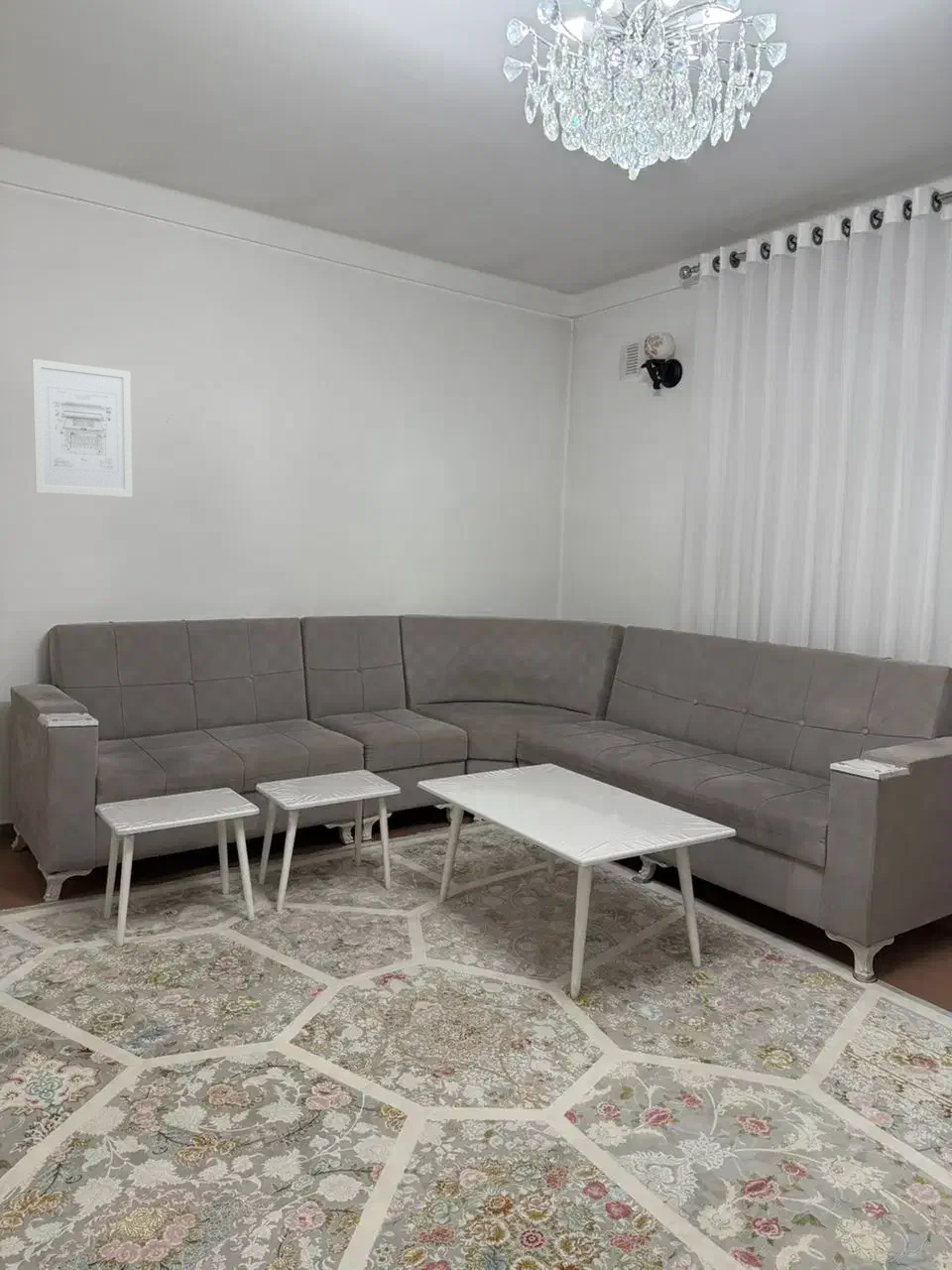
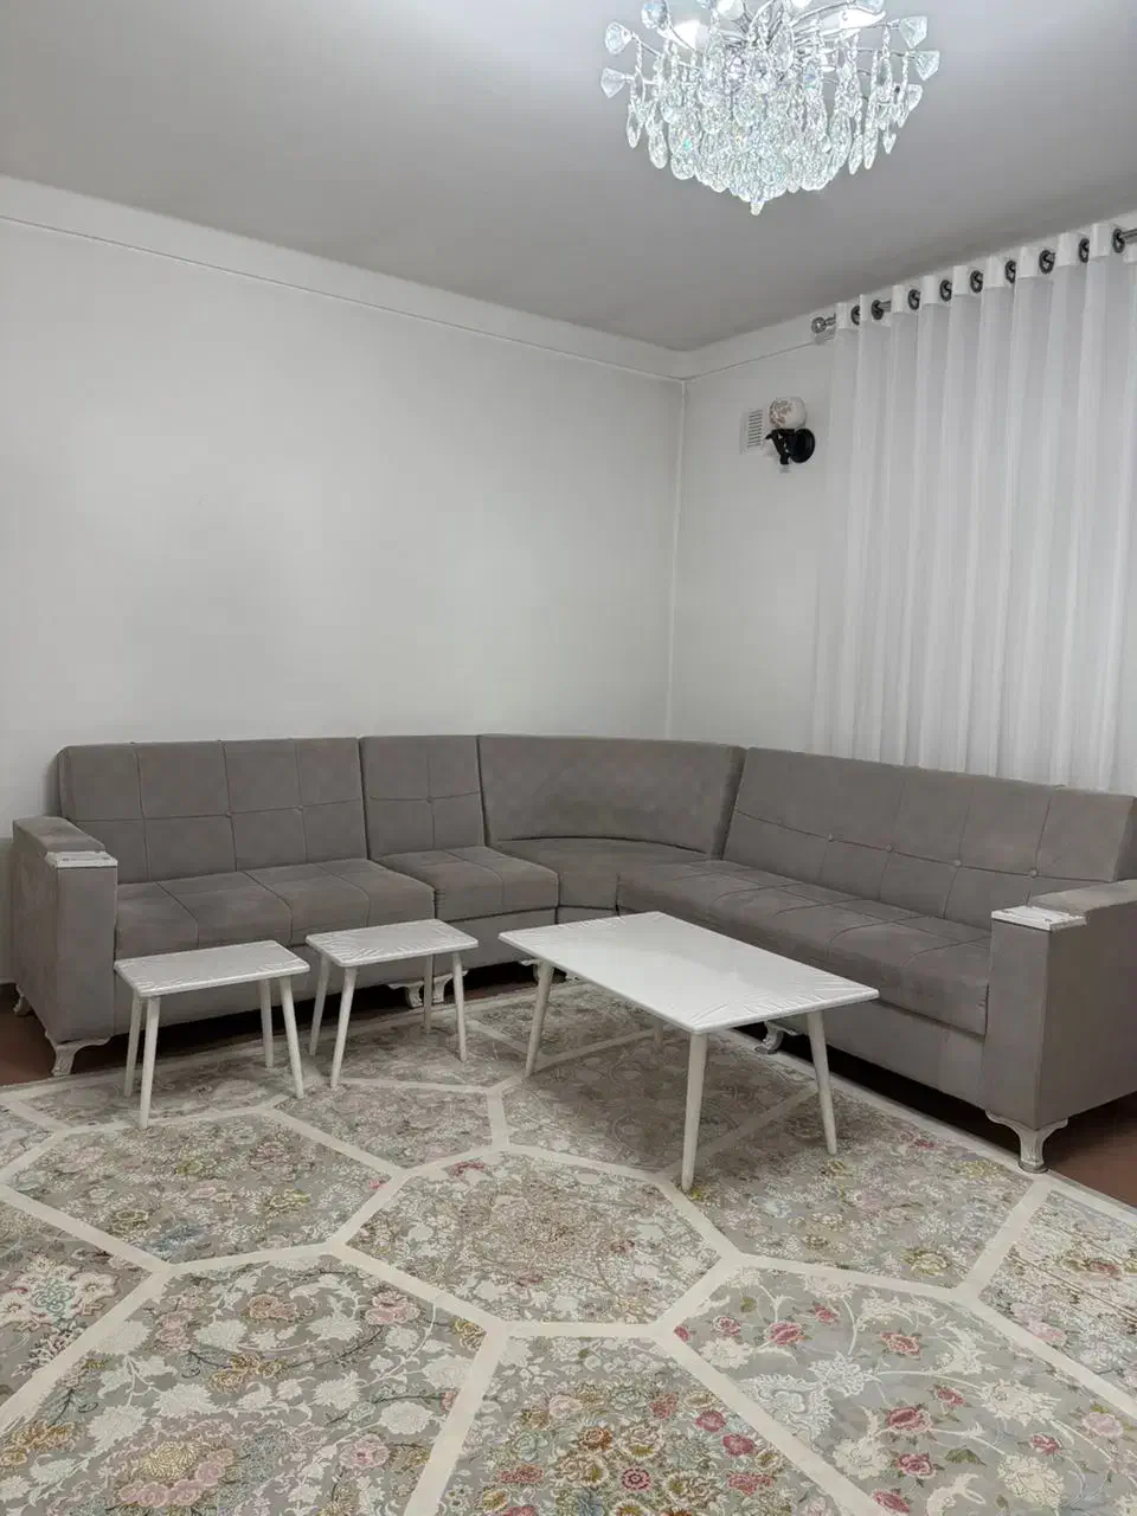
- wall art [31,358,133,498]
